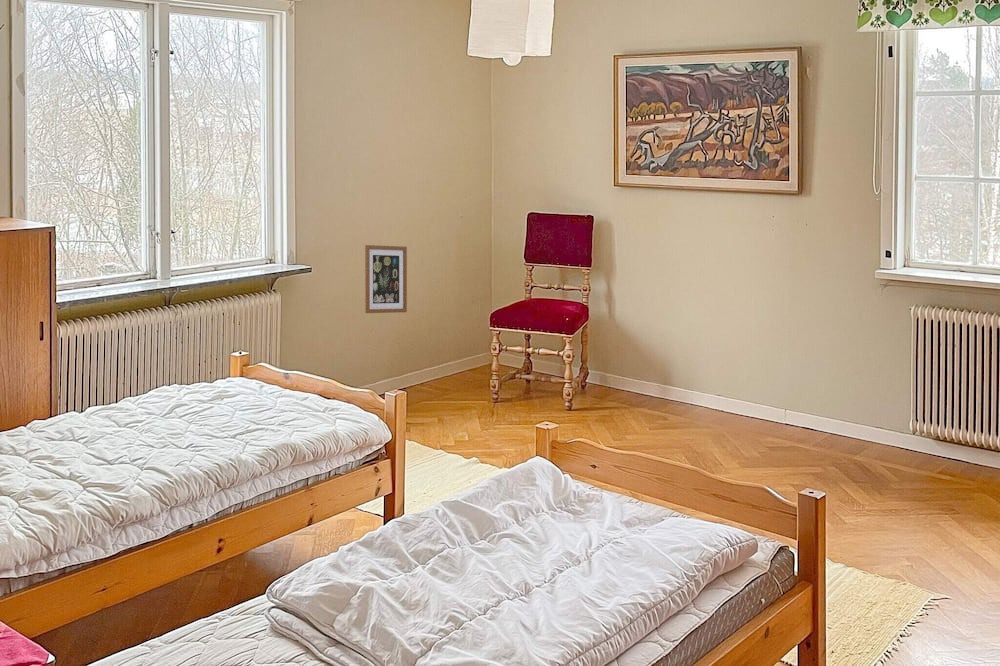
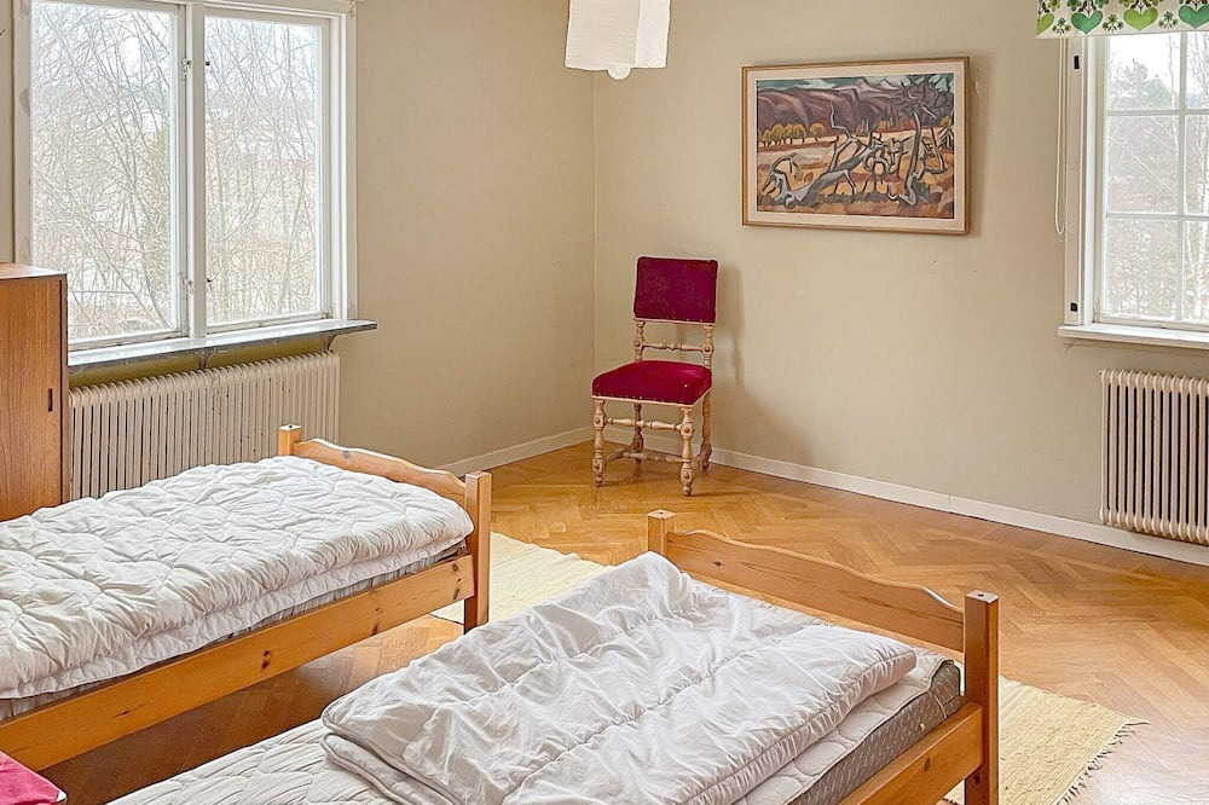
- wall art [364,244,408,314]
